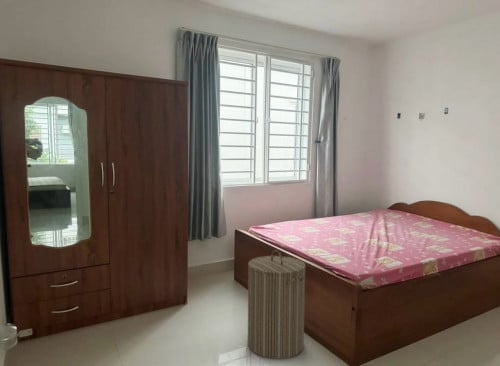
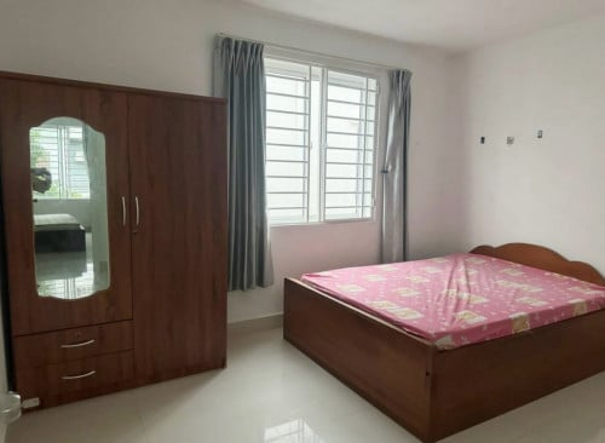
- laundry hamper [247,249,307,360]
